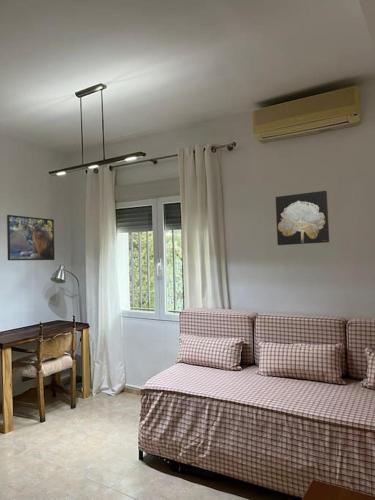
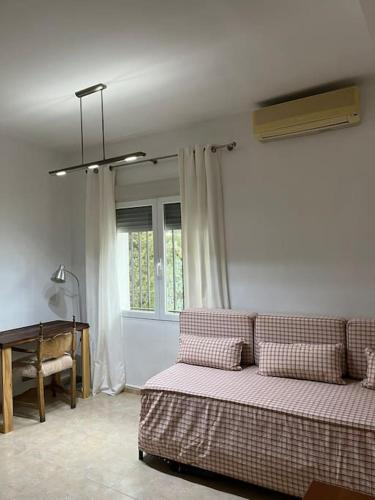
- wall art [275,190,330,246]
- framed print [6,214,56,261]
